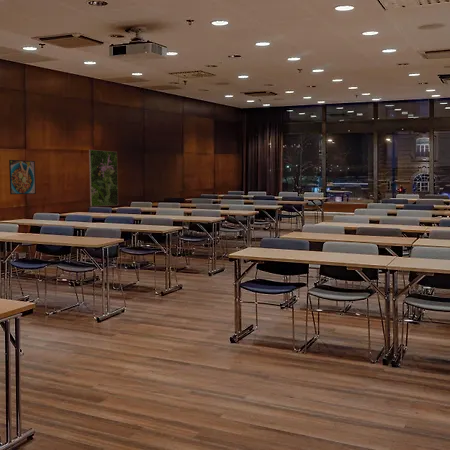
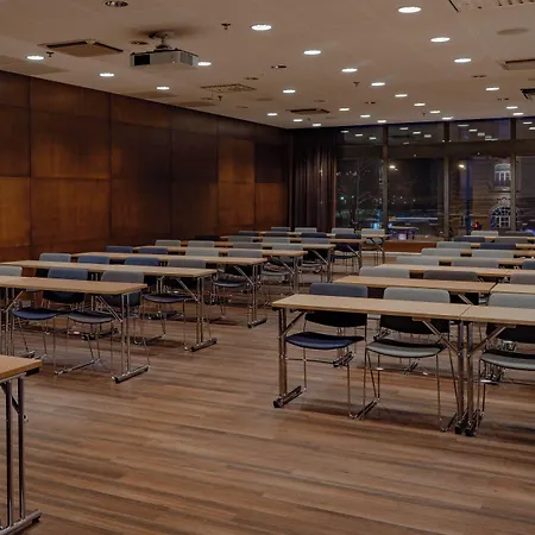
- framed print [8,159,37,195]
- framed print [88,149,119,207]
